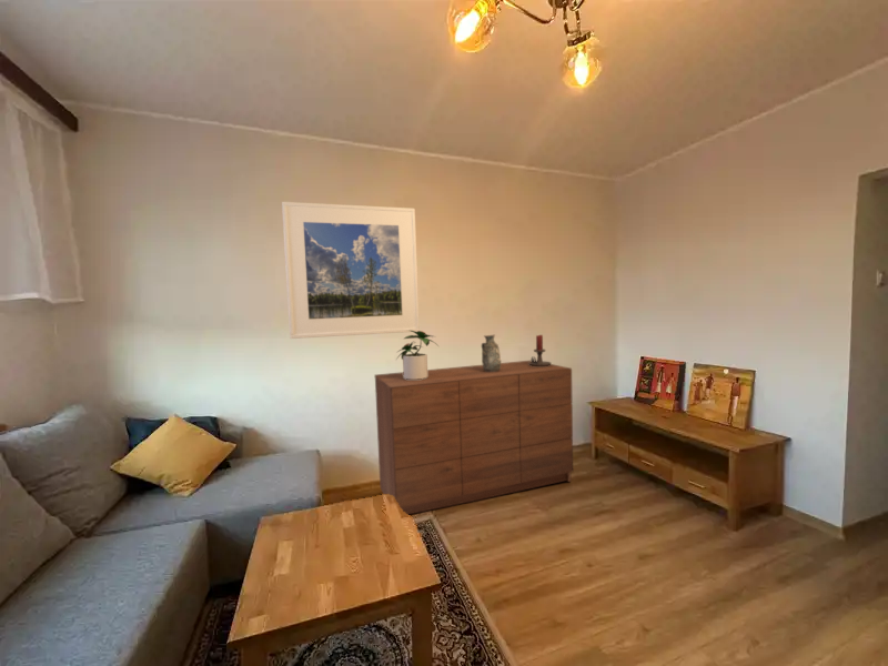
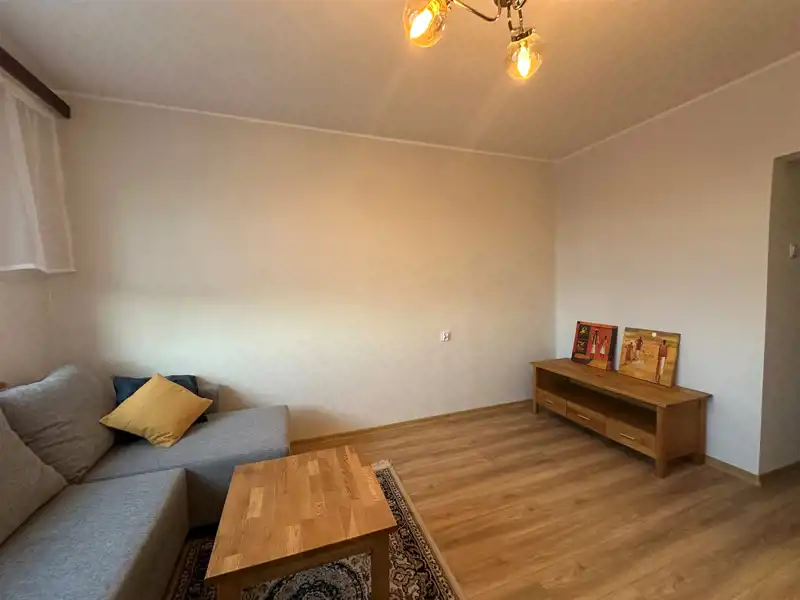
- dresser [373,360,574,515]
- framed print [281,201,421,340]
- decorative vase [481,334,503,372]
- candle holder [528,334,552,366]
- potted plant [394,330,438,380]
